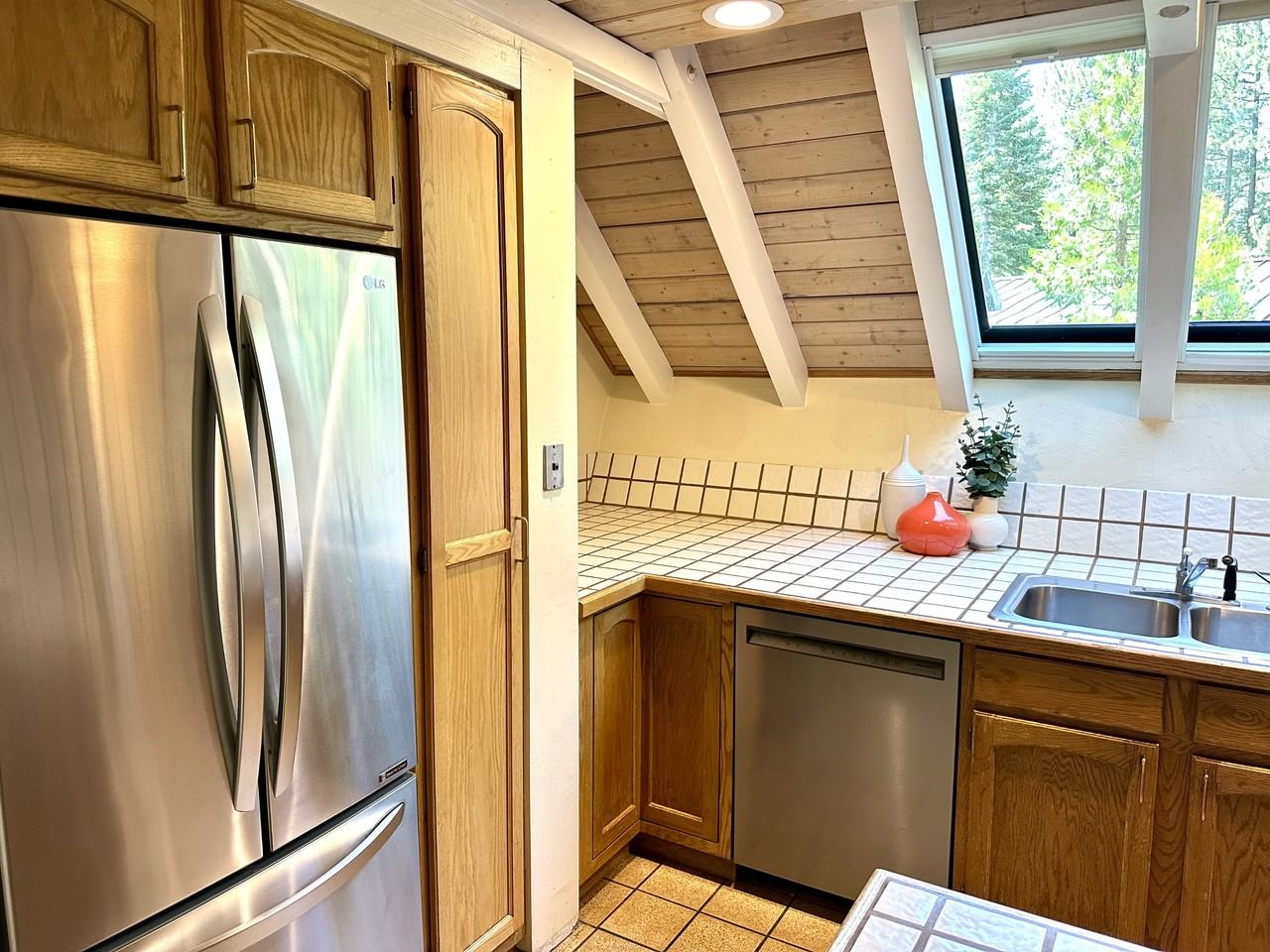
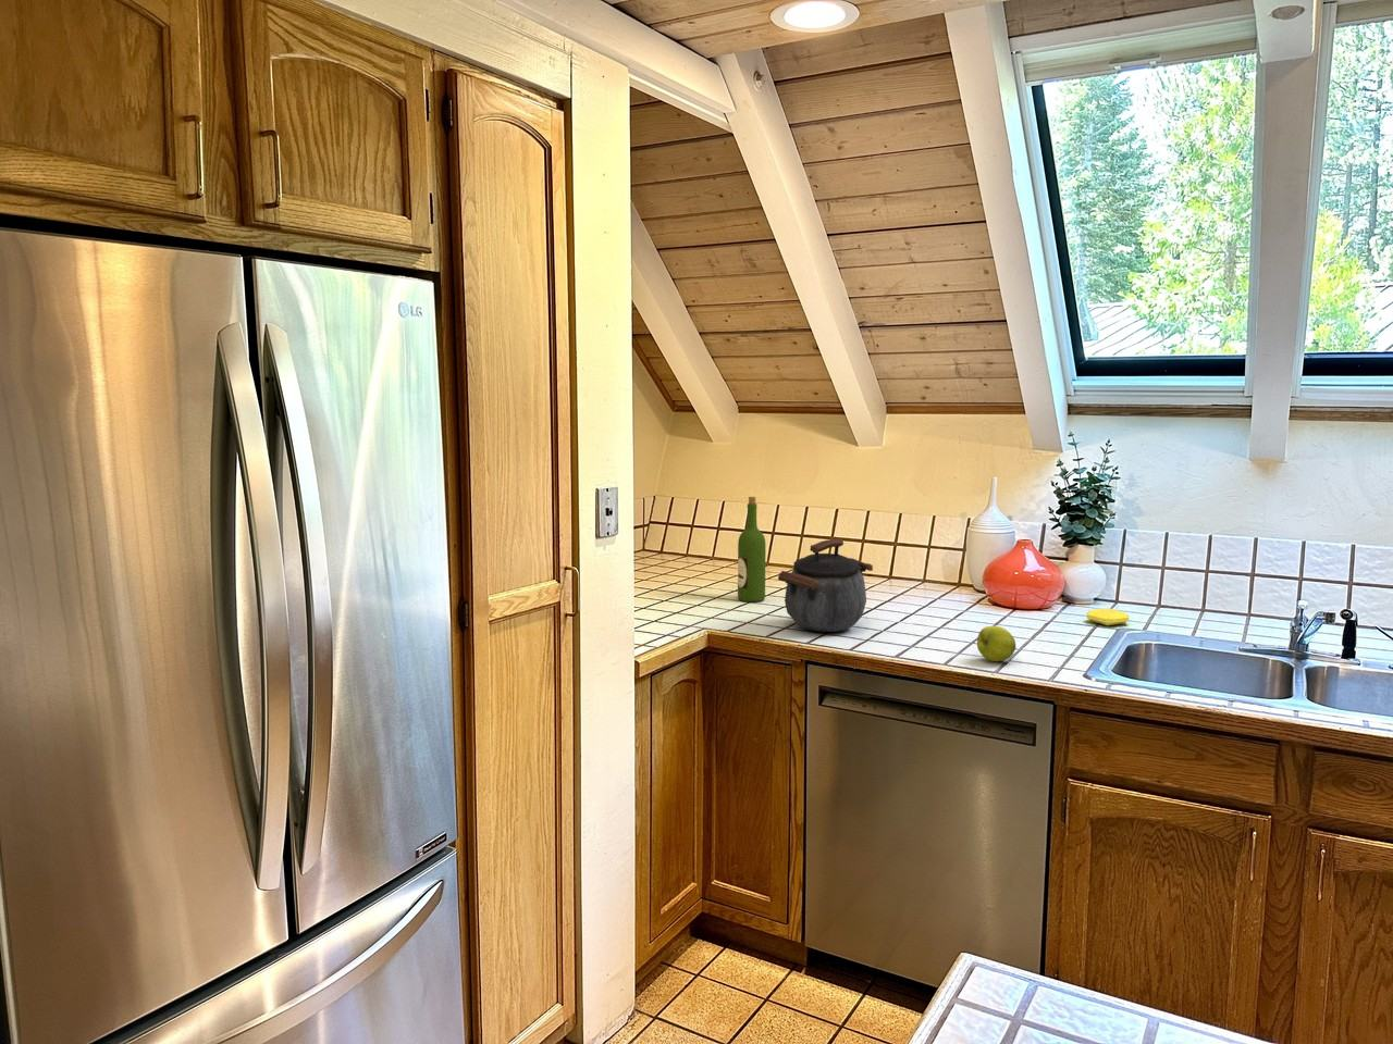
+ kettle [777,537,874,633]
+ wine bottle [737,496,767,602]
+ apple [976,624,1017,662]
+ soap bar [1086,606,1130,626]
